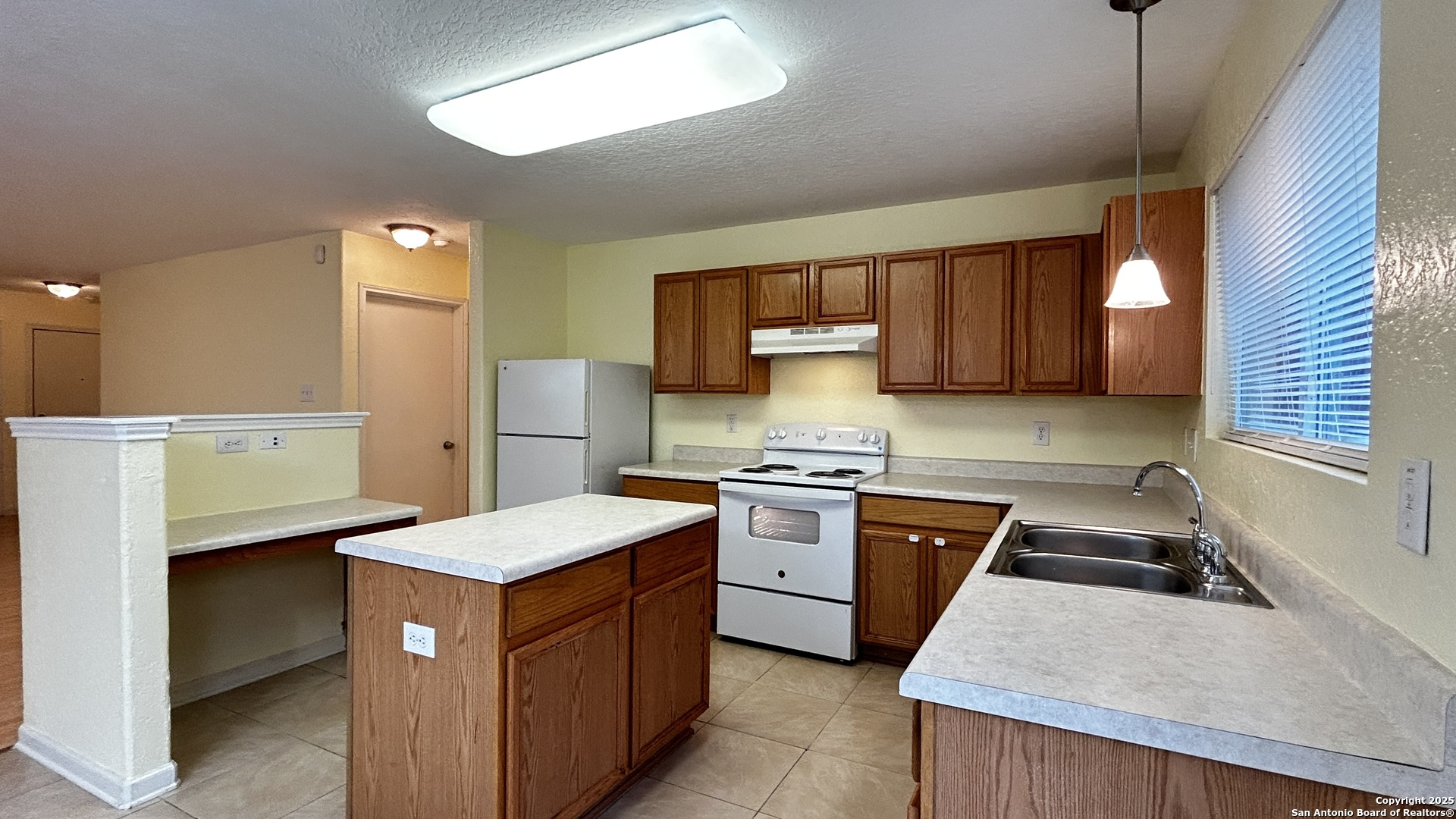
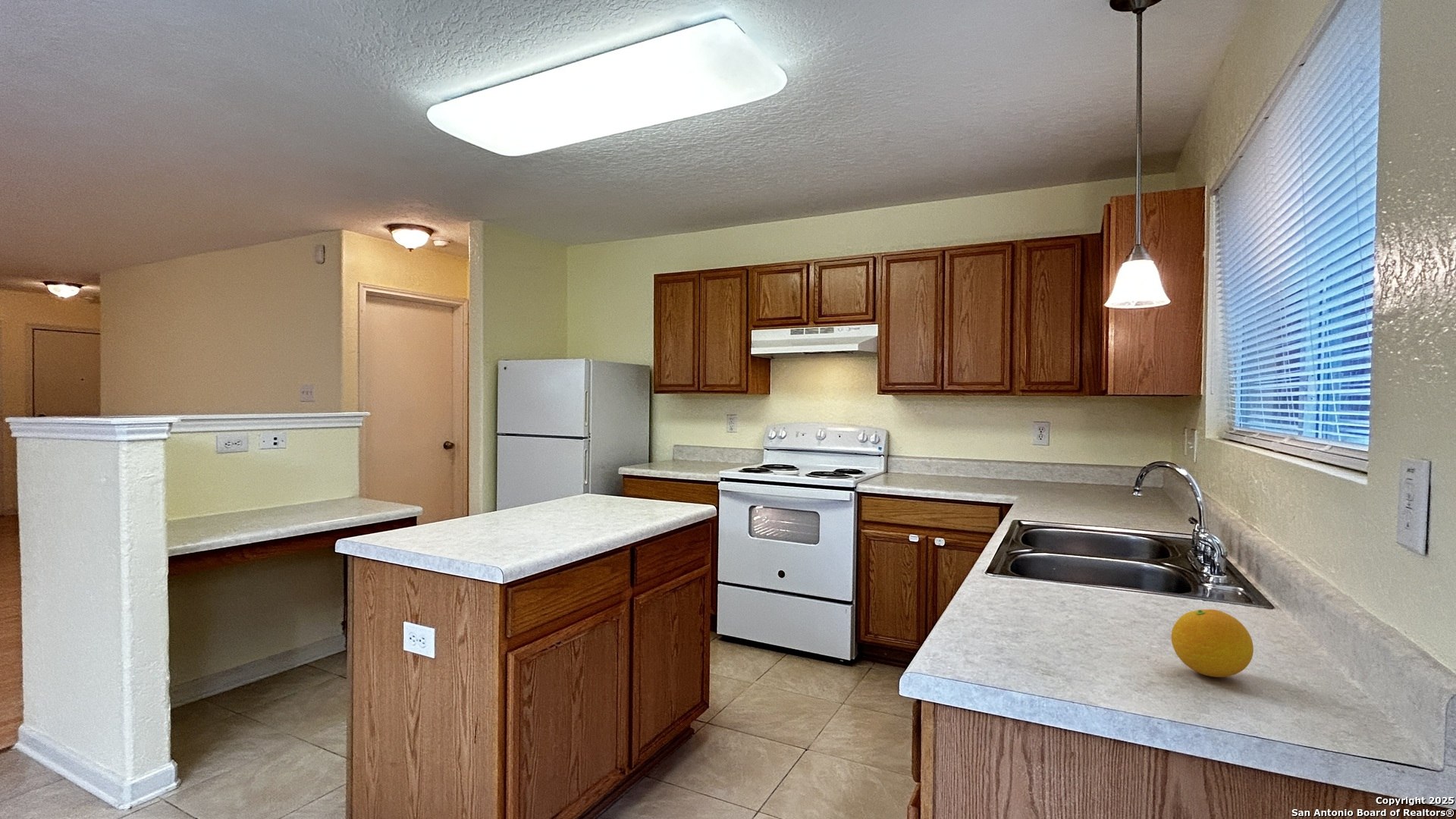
+ fruit [1171,608,1254,678]
